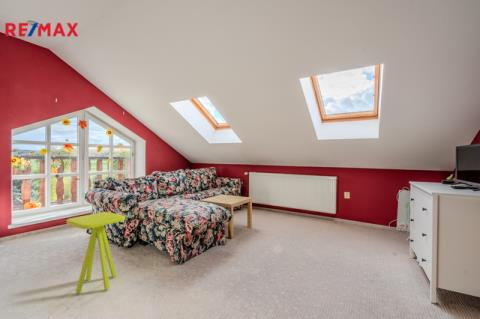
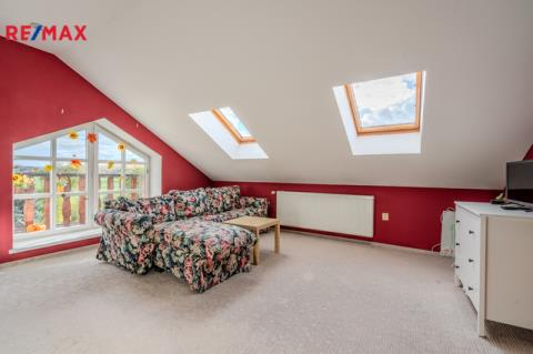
- side table [65,211,126,294]
